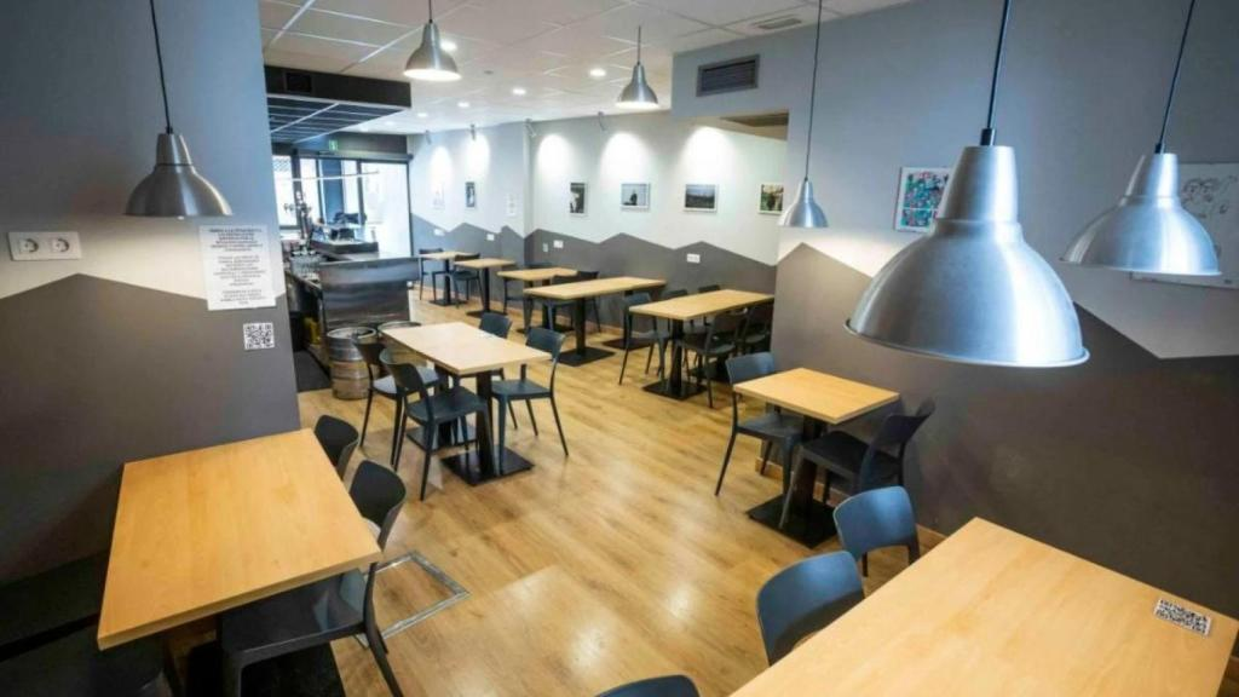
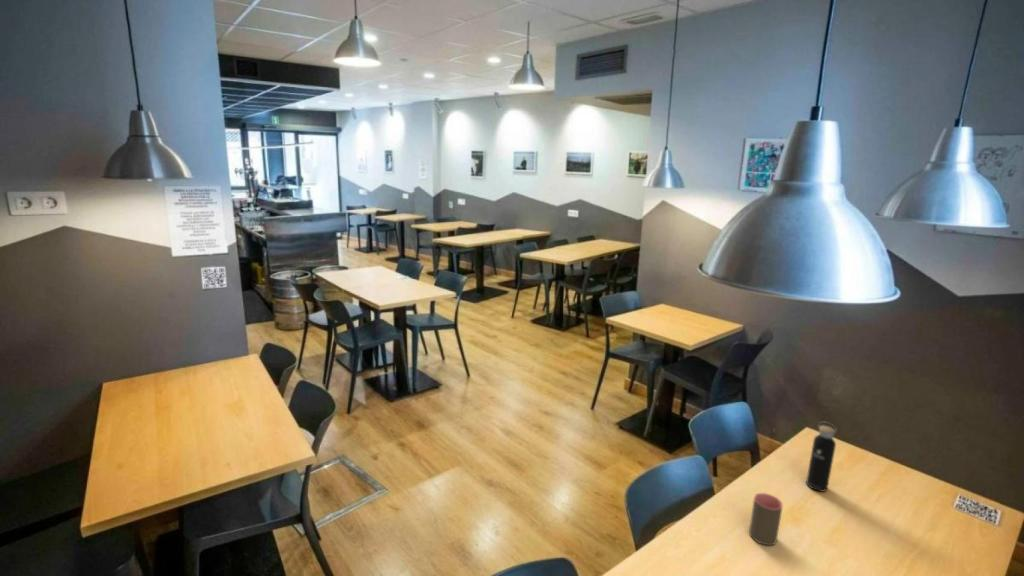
+ water bottle [805,421,837,493]
+ cup [748,492,784,547]
